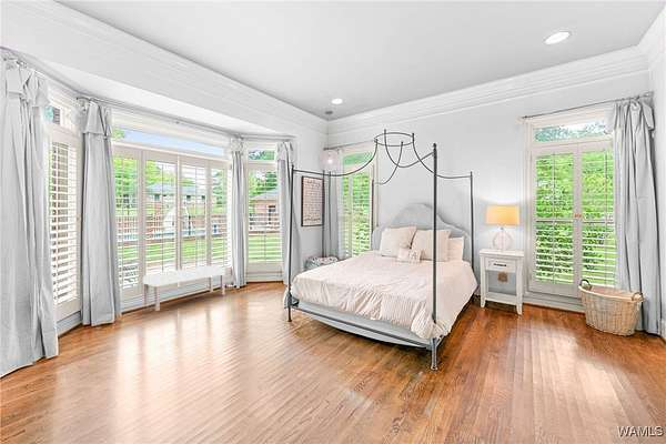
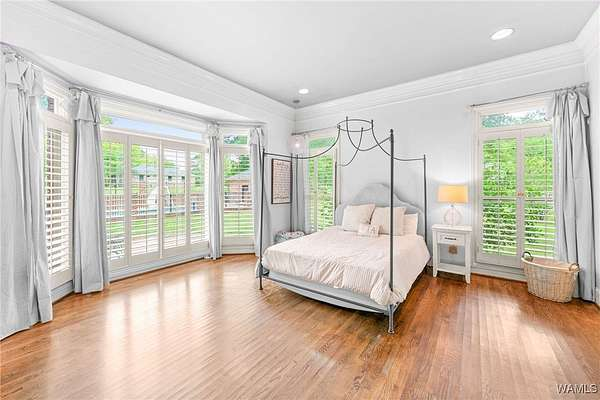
- bench [142,264,226,312]
